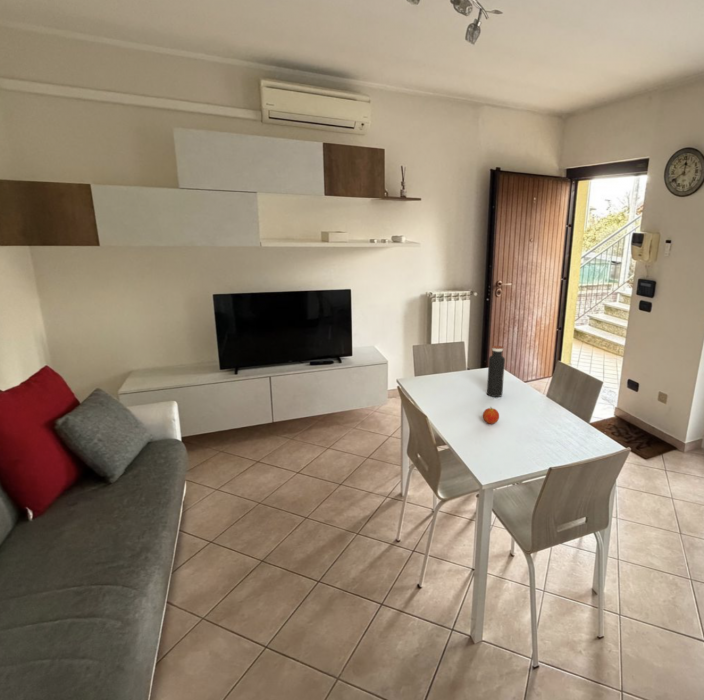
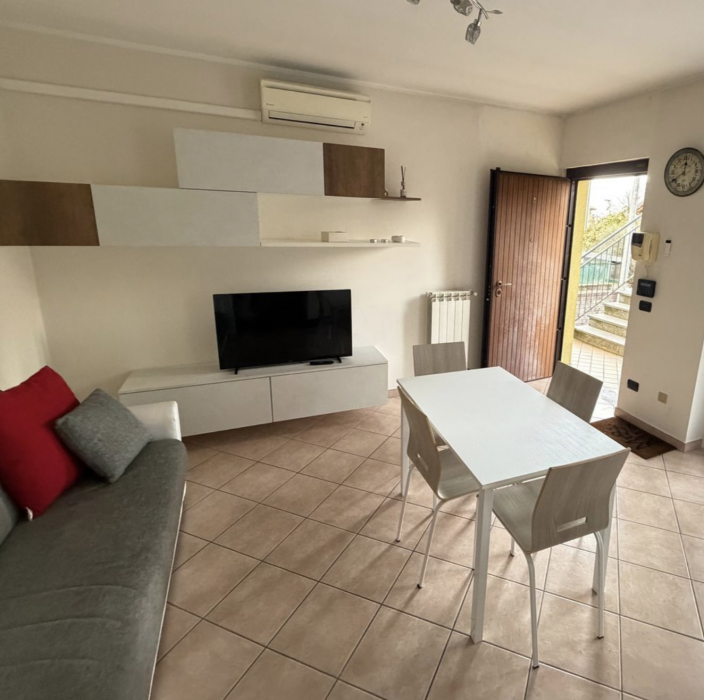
- water bottle [486,345,506,398]
- fruit [482,407,500,425]
